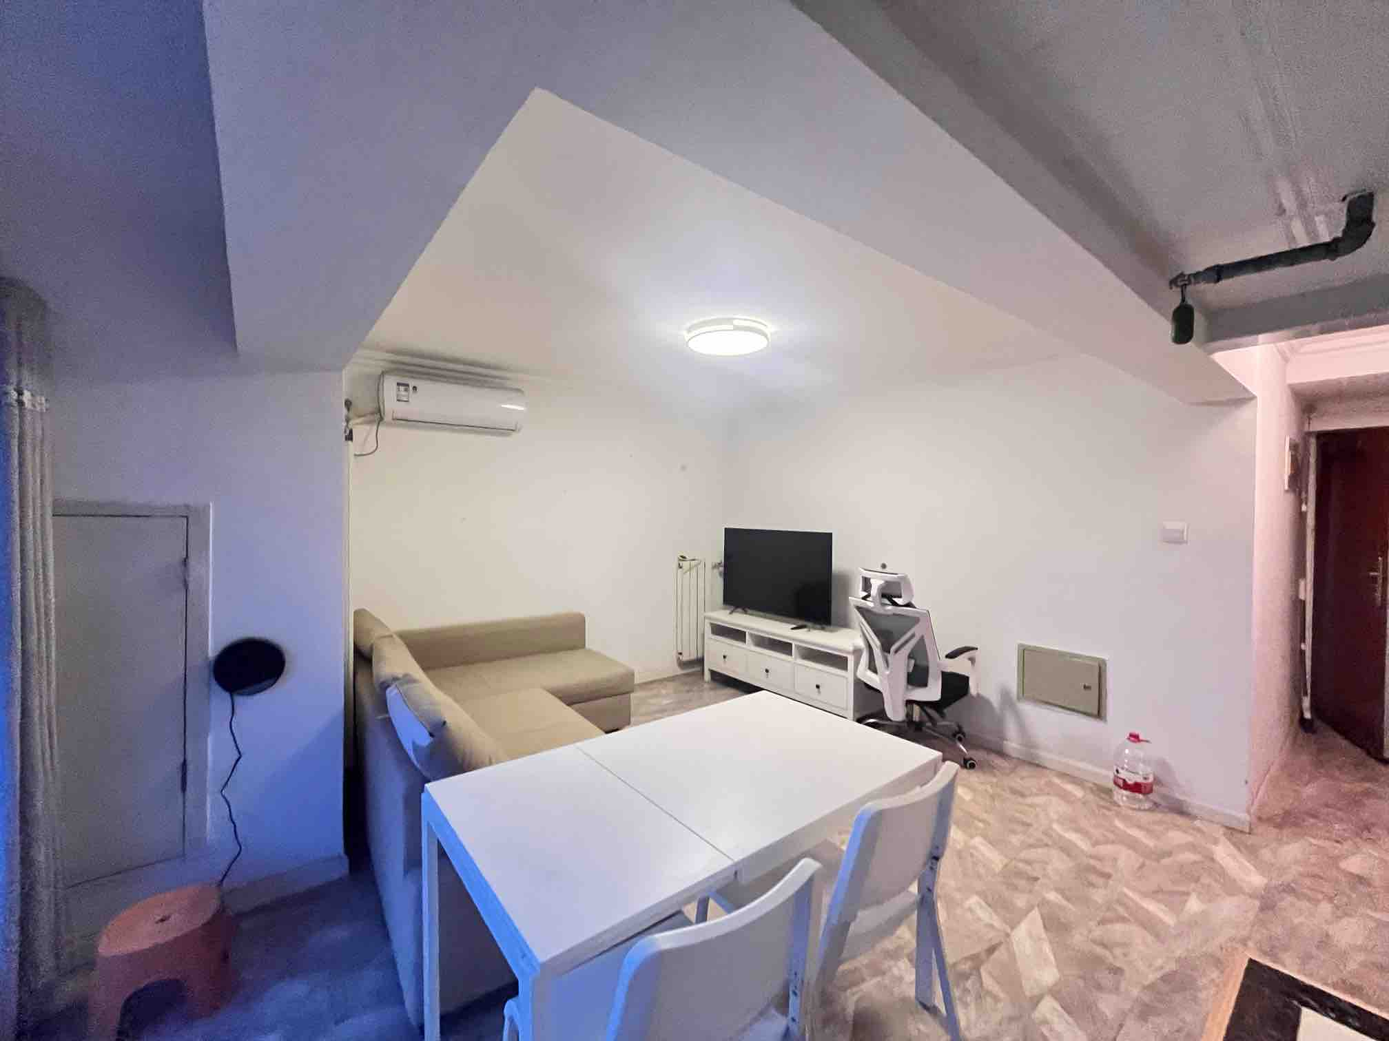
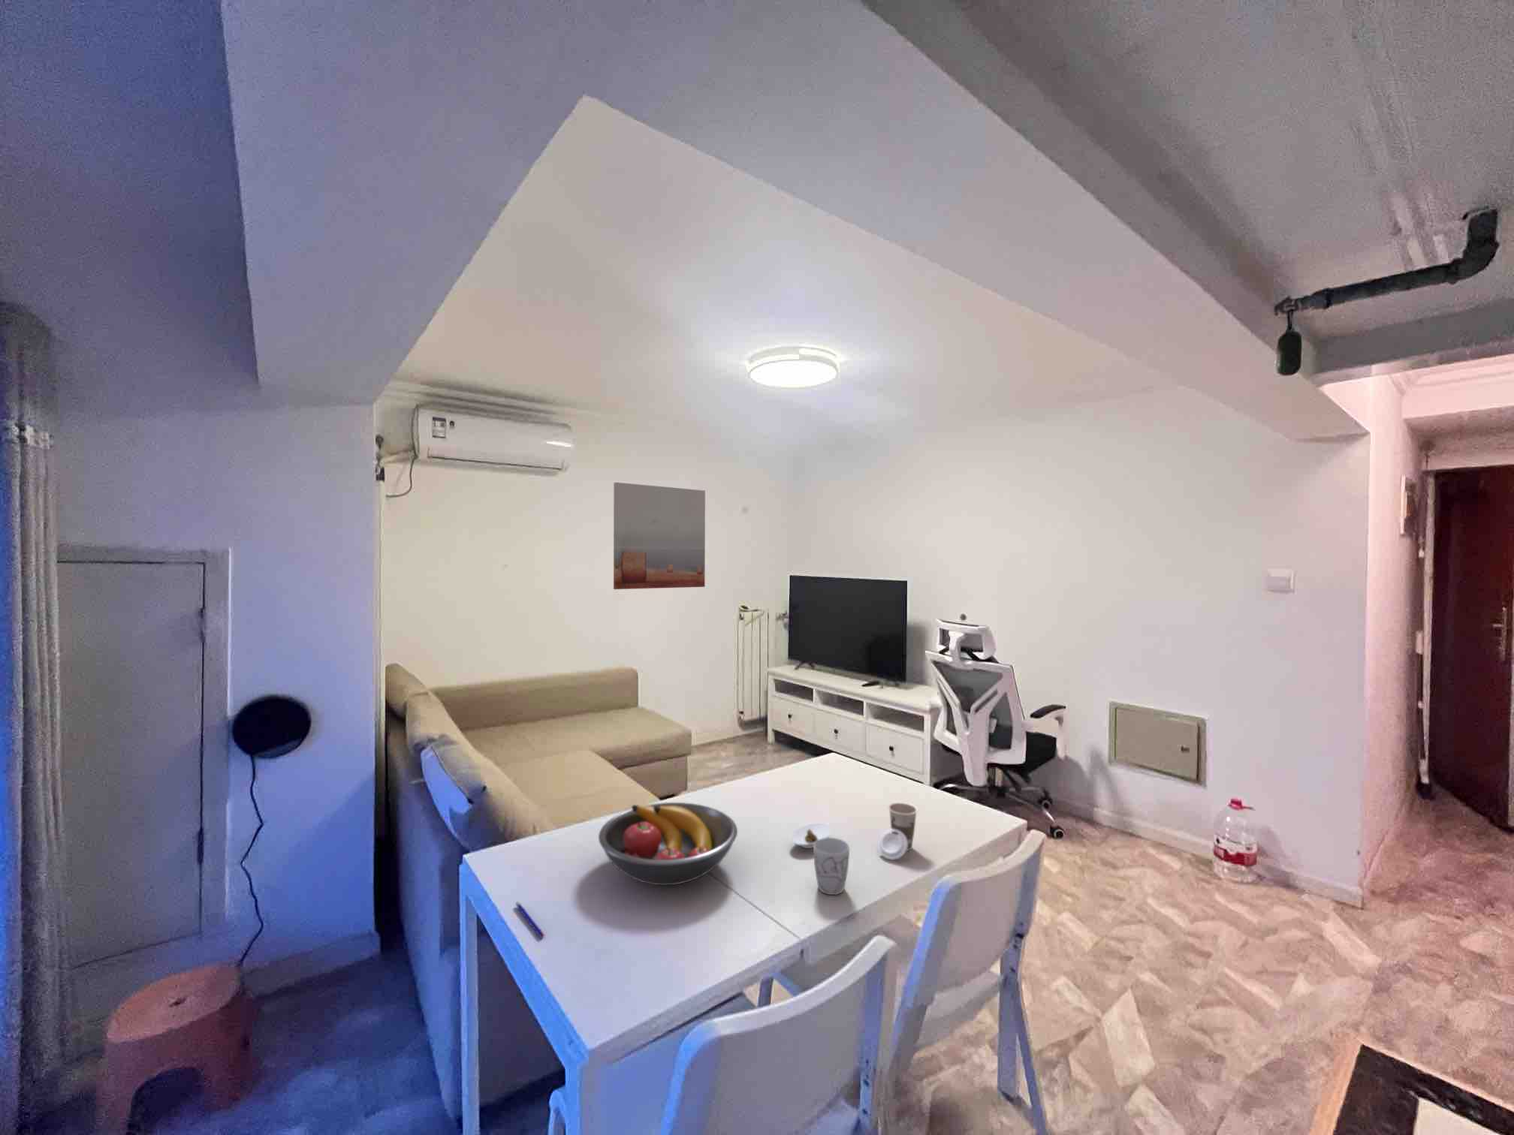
+ wall art [613,482,706,590]
+ saucer [789,823,833,849]
+ fruit bowl [597,801,738,886]
+ mug [813,837,850,895]
+ cup [877,801,918,861]
+ pen [515,901,545,939]
